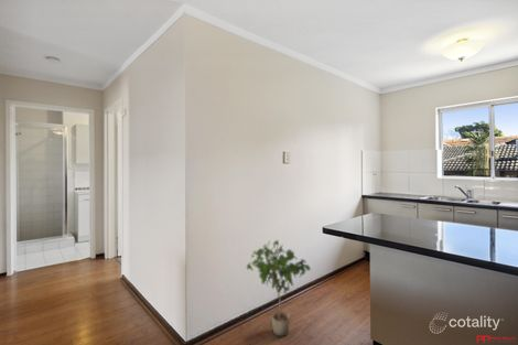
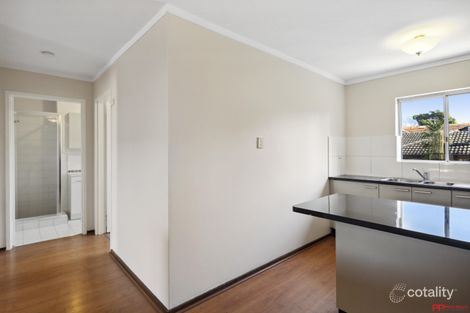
- potted plant [246,239,312,337]
